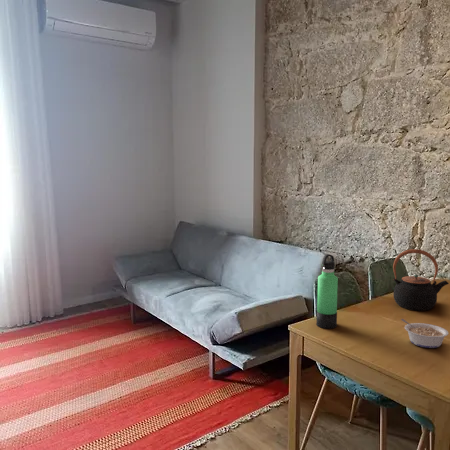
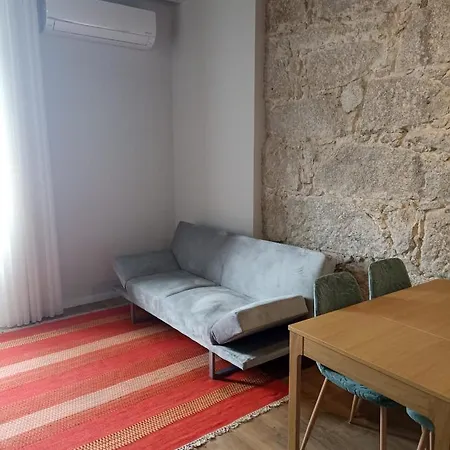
- legume [400,318,449,349]
- teapot [392,248,450,312]
- thermos bottle [315,253,339,330]
